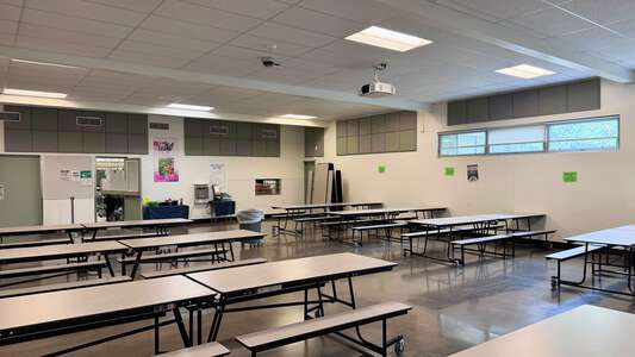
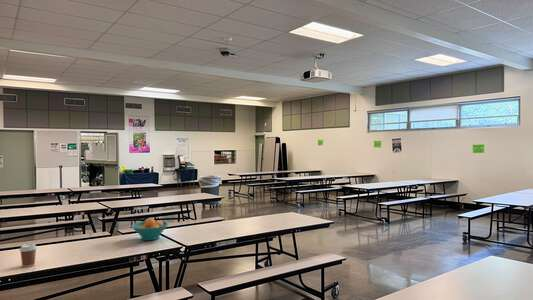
+ coffee cup [18,243,38,268]
+ fruit bowl [130,217,170,241]
